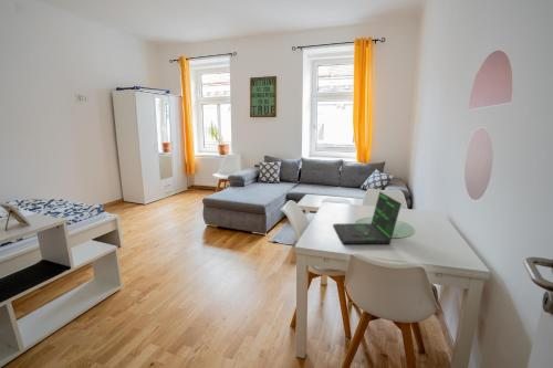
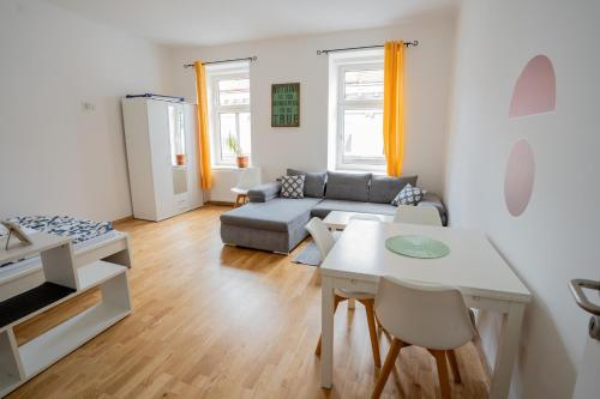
- laptop [332,190,406,245]
